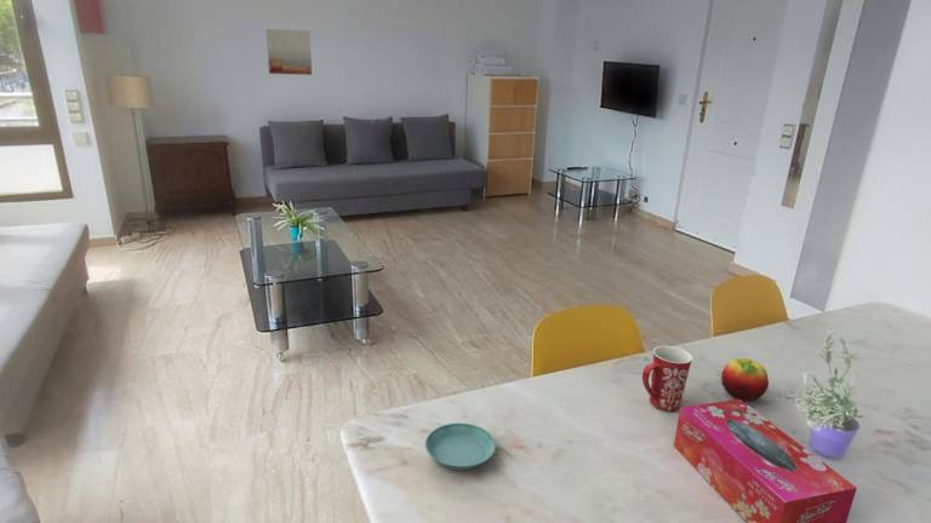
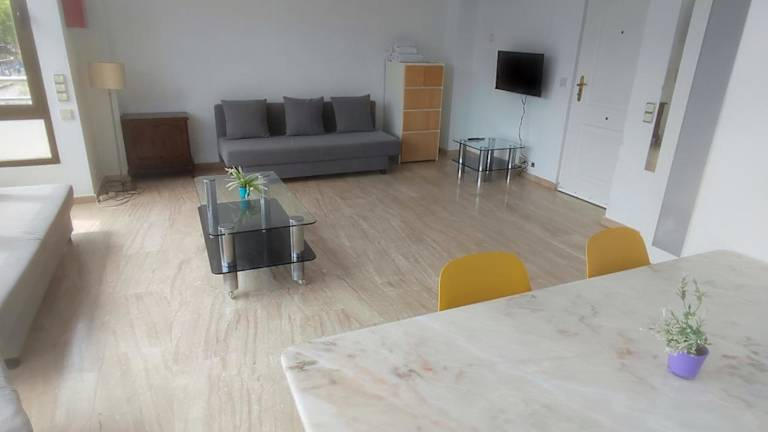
- mug [641,345,693,412]
- saucer [424,423,497,471]
- wall art [264,28,313,76]
- fruit [720,357,770,402]
- tissue box [673,398,858,523]
